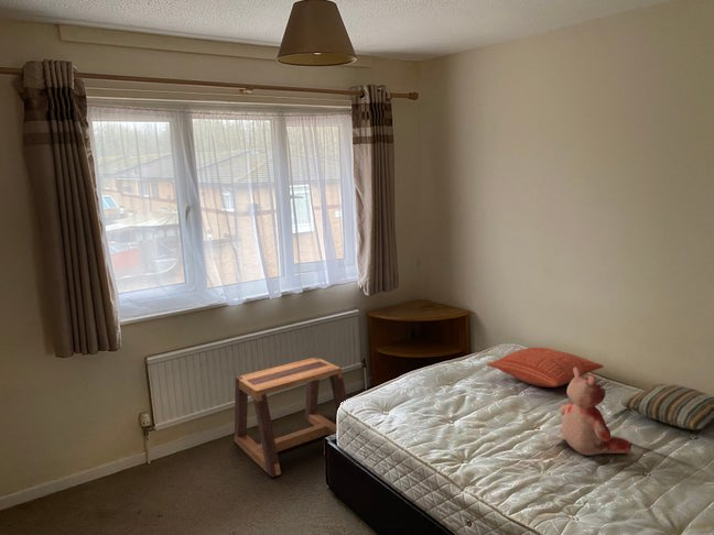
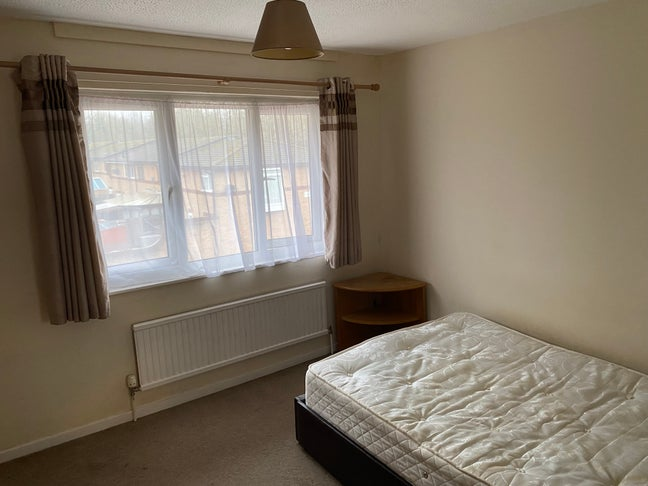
- pillow [486,346,604,389]
- pillow [620,383,714,432]
- stool [234,356,348,479]
- teddy bear [559,367,632,457]
